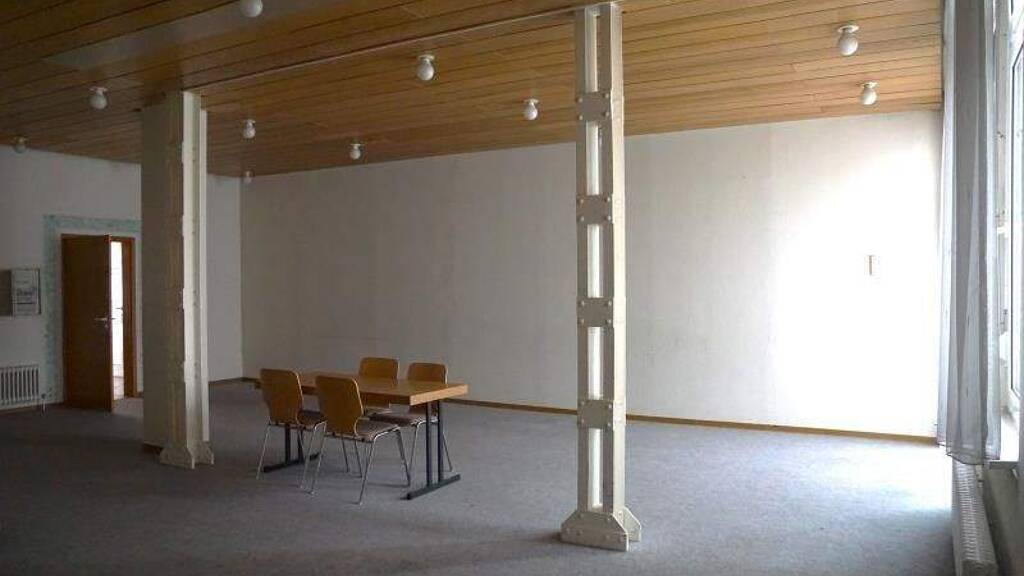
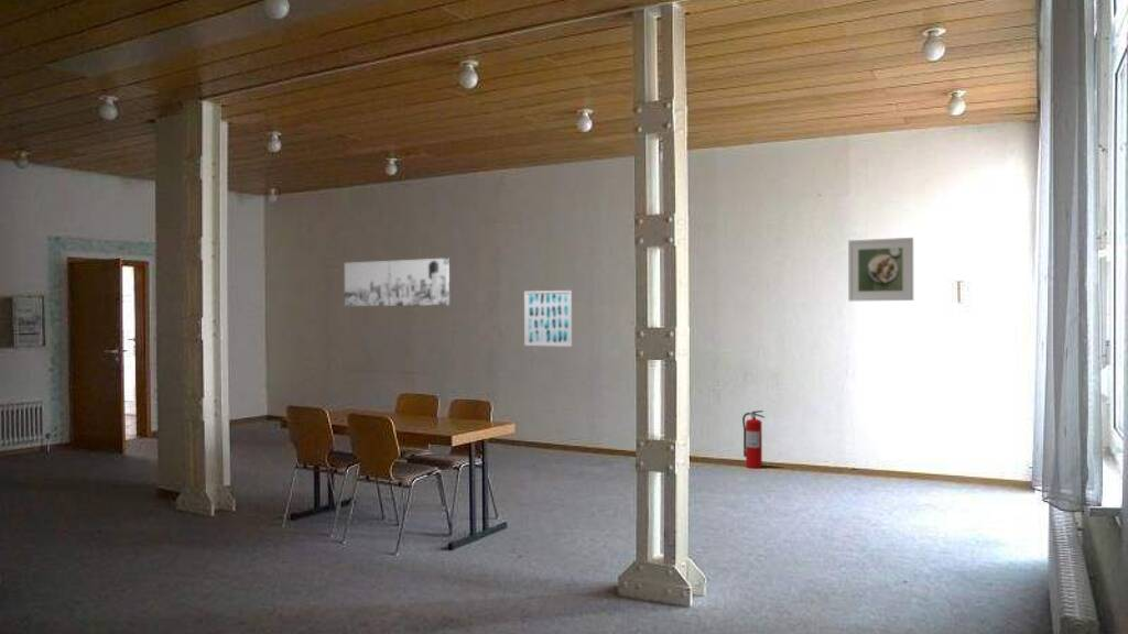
+ fire extinguisher [741,409,766,469]
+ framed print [847,237,914,303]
+ wall art [523,289,573,348]
+ wall art [344,258,451,307]
